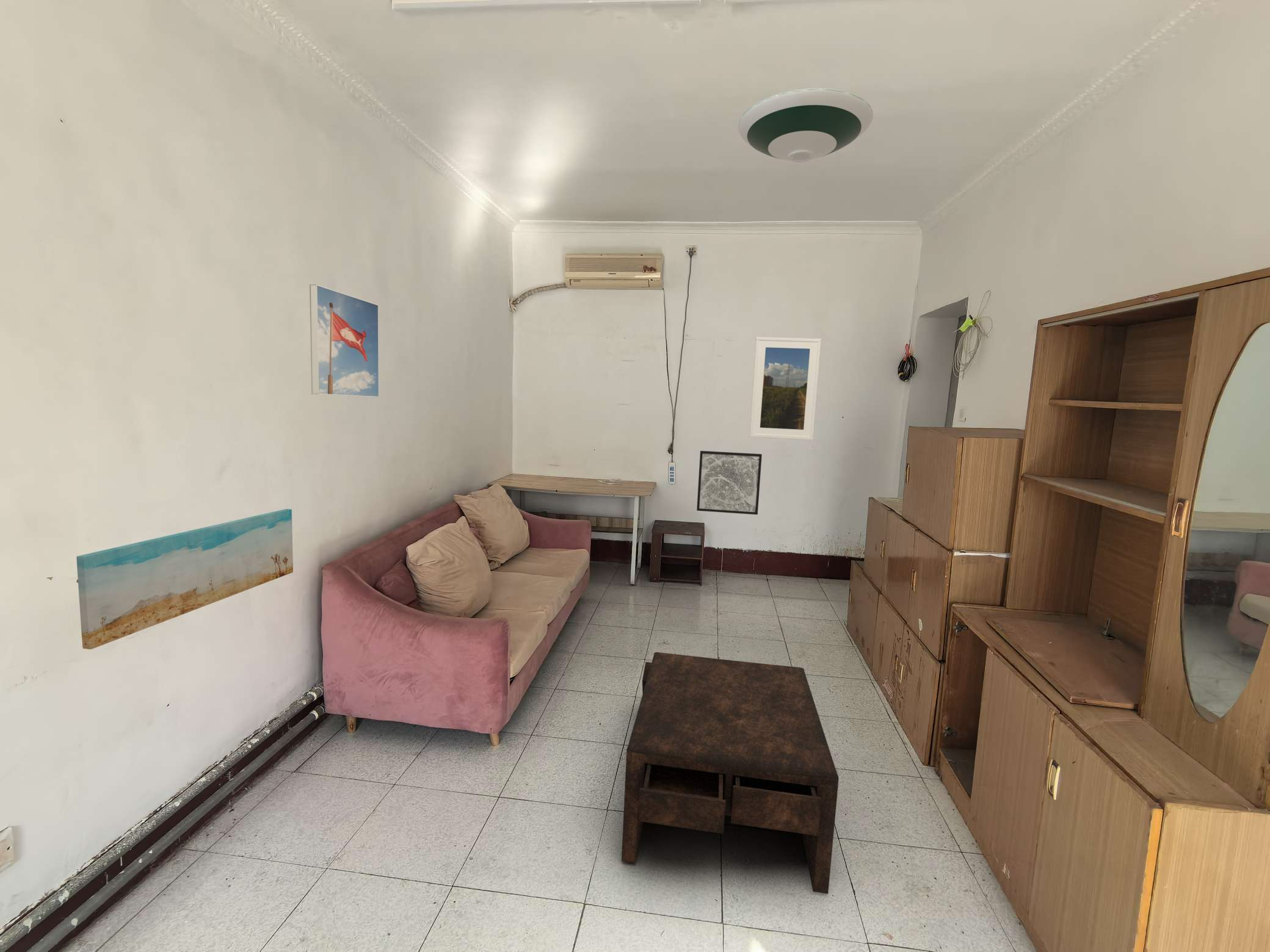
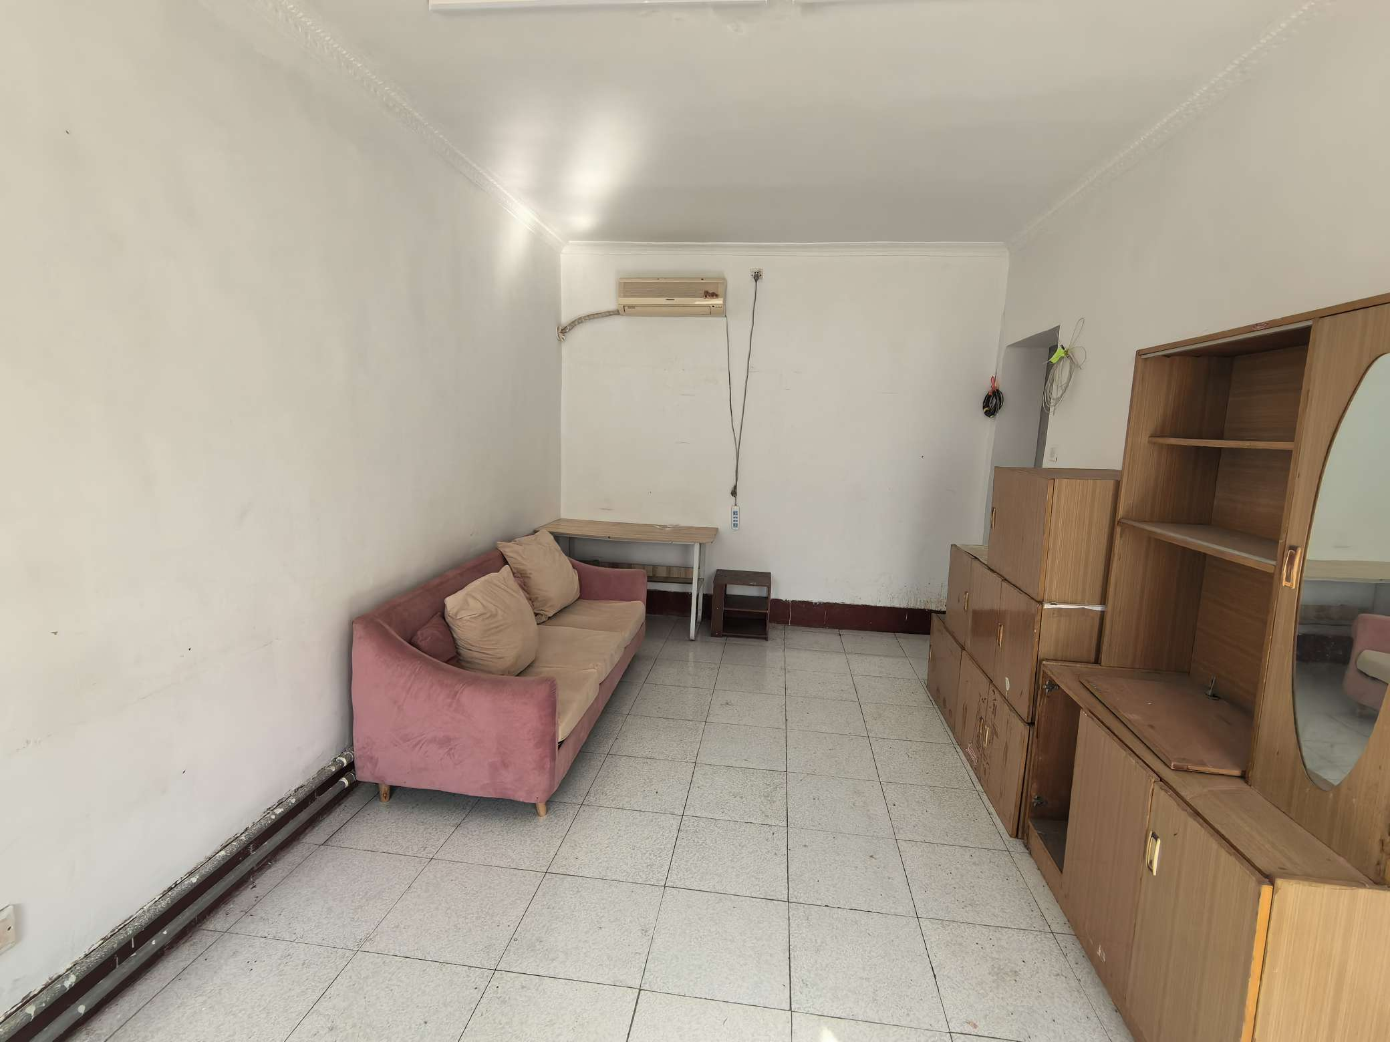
- coffee table [621,652,839,895]
- wall art [696,450,763,515]
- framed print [749,336,822,441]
- wall art [76,508,294,650]
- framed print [309,284,380,398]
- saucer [738,88,874,163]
